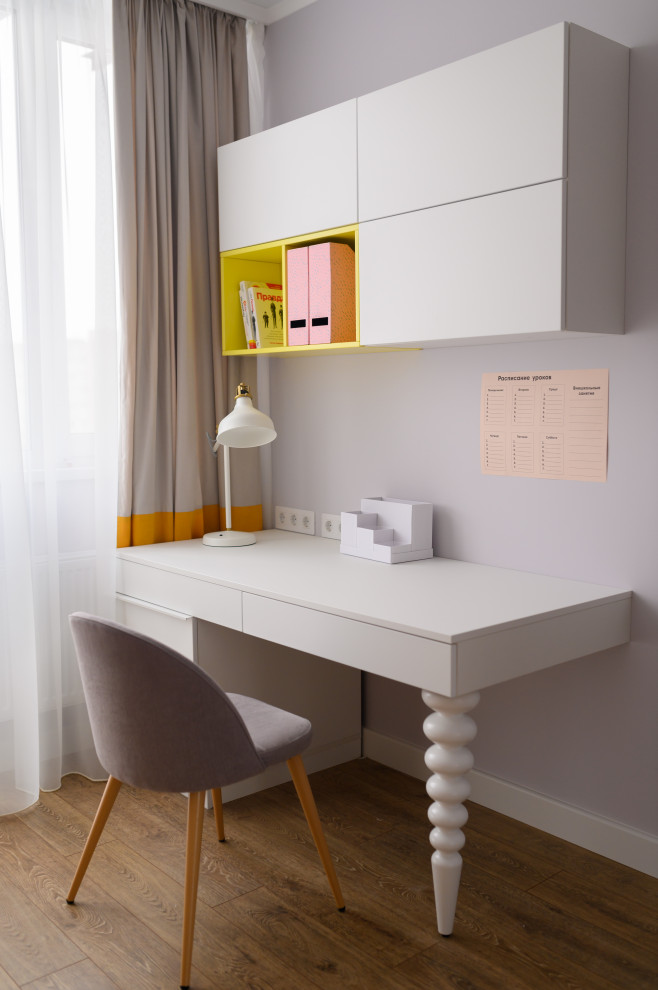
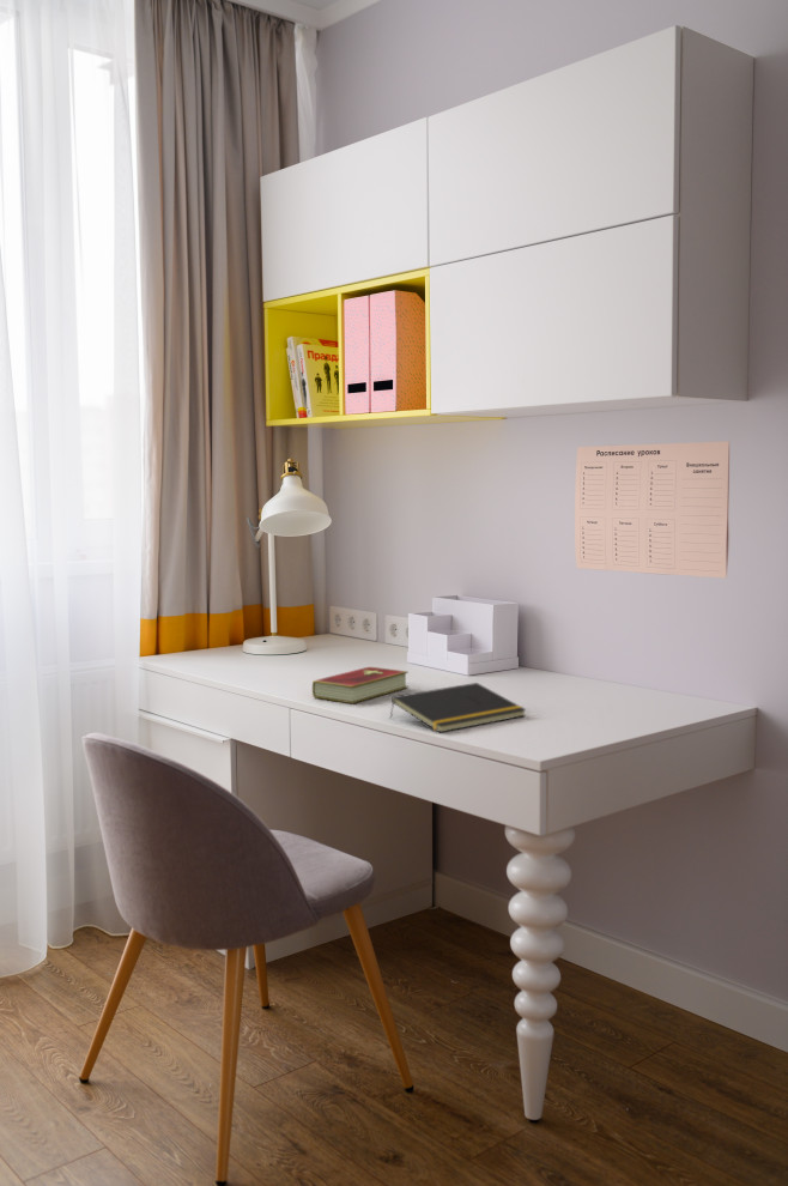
+ notepad [389,682,528,733]
+ hardcover book [311,665,410,704]
